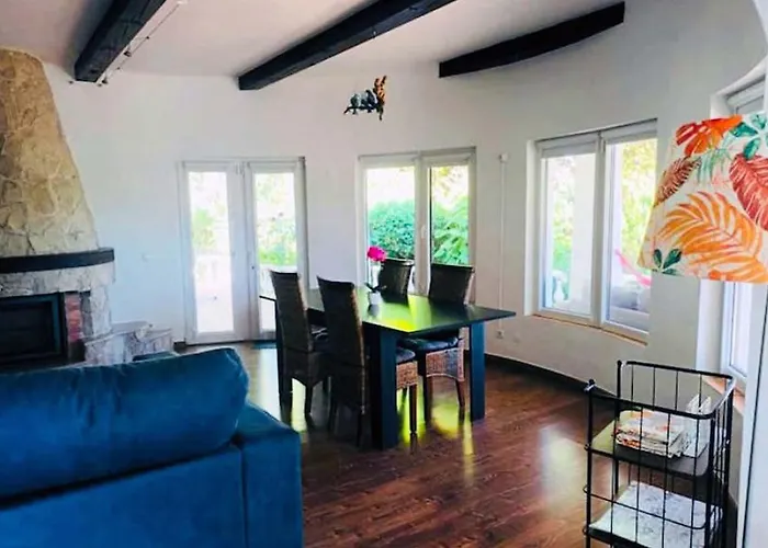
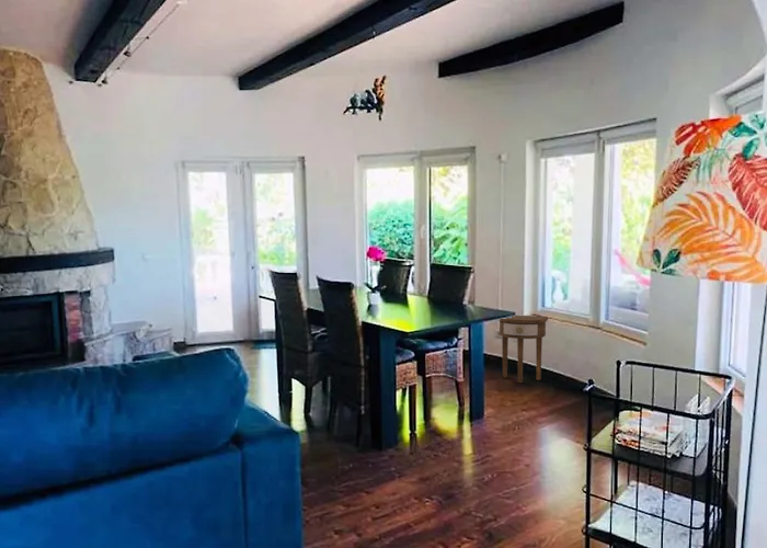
+ side table [497,315,549,384]
